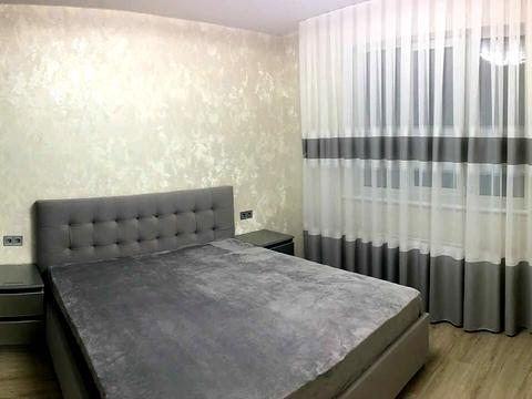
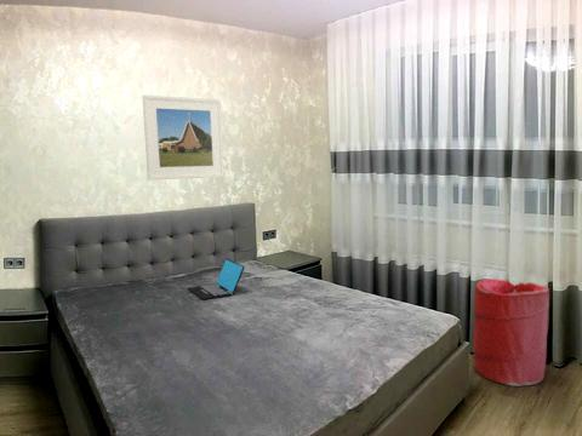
+ laptop [187,258,246,302]
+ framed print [142,93,226,182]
+ laundry hamper [473,277,550,386]
